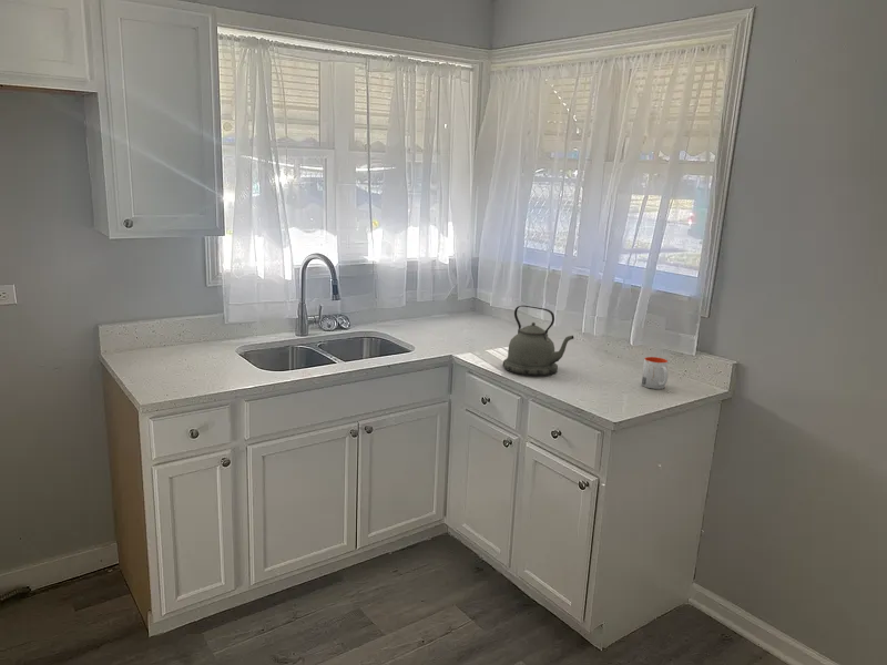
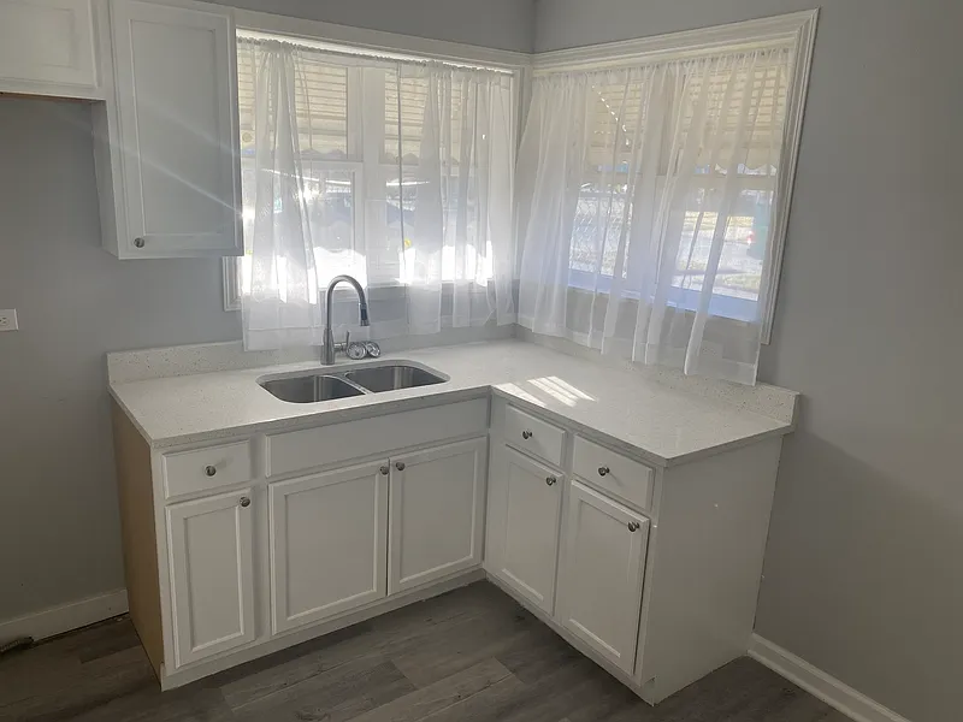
- mug [641,356,669,390]
- kettle [501,305,574,377]
